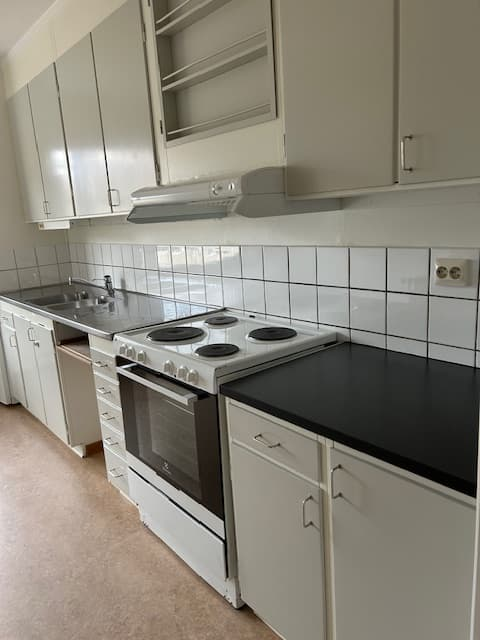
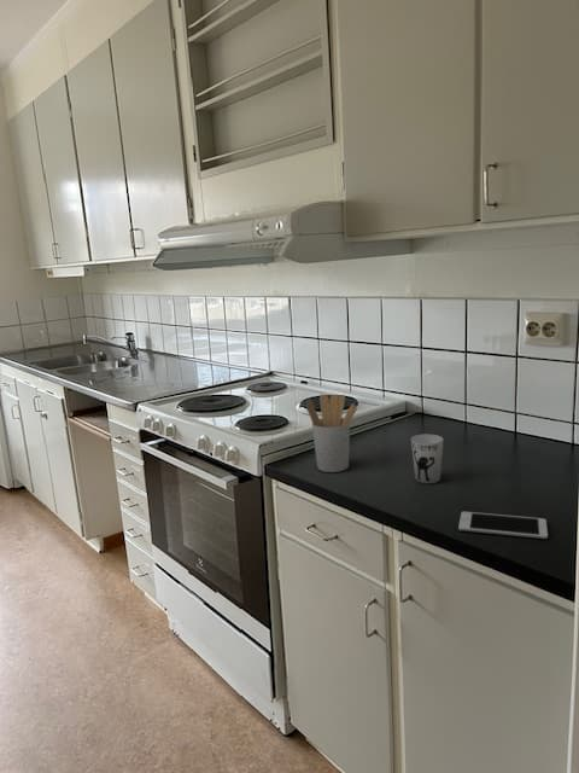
+ utensil holder [305,394,358,473]
+ cup [410,434,445,484]
+ cell phone [457,511,549,540]
